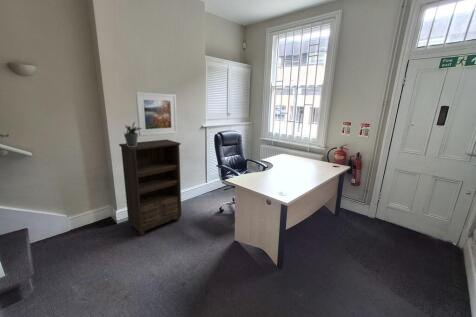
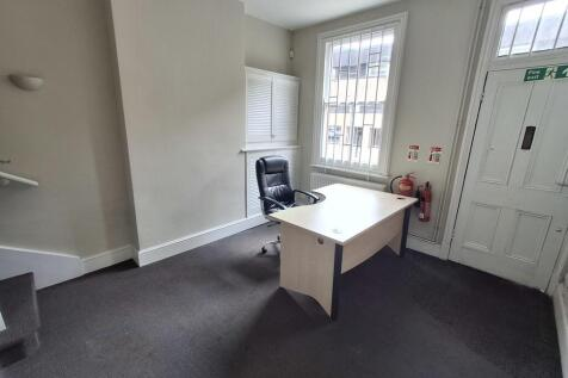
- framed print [135,91,178,137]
- potted plant [123,121,142,147]
- bookshelf [118,139,182,236]
